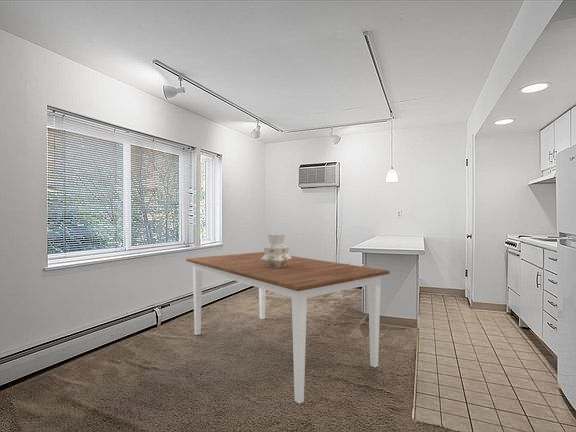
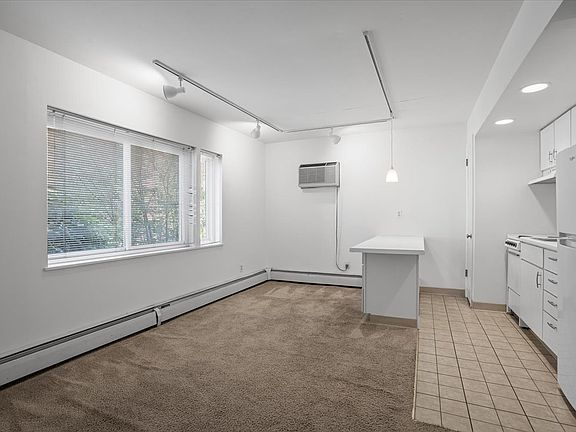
- vase [261,233,292,268]
- dining table [185,251,391,405]
